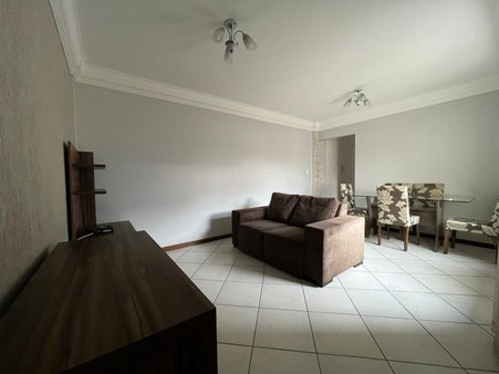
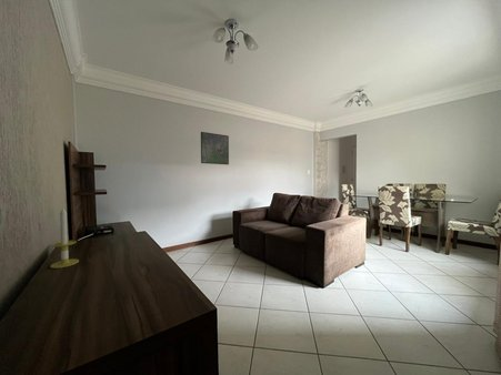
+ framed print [200,131,230,165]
+ candle [49,207,80,270]
